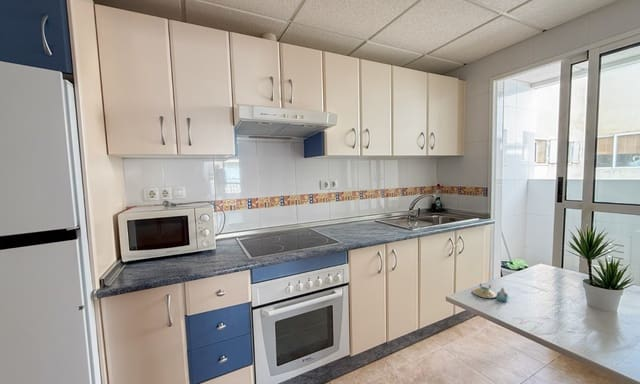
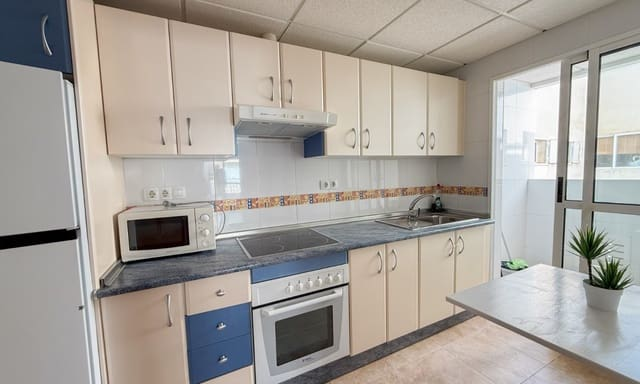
- salt and pepper shaker set [471,282,509,303]
